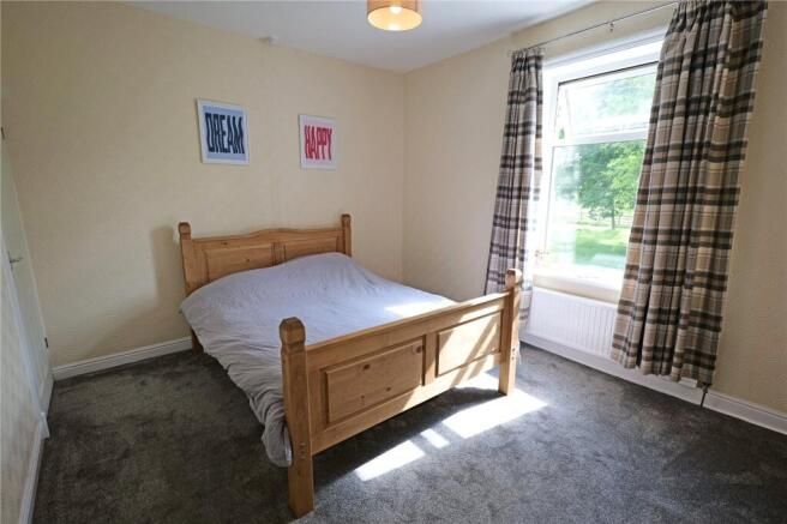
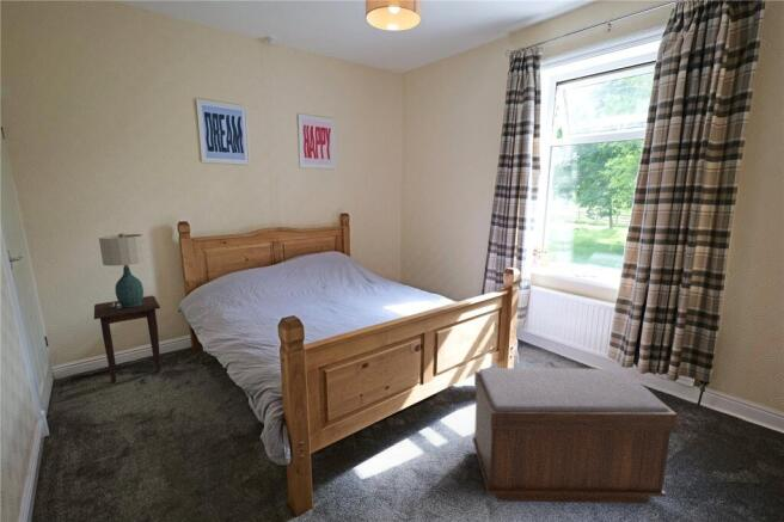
+ bench [472,367,678,504]
+ table lamp [98,232,148,307]
+ side table [93,295,163,383]
